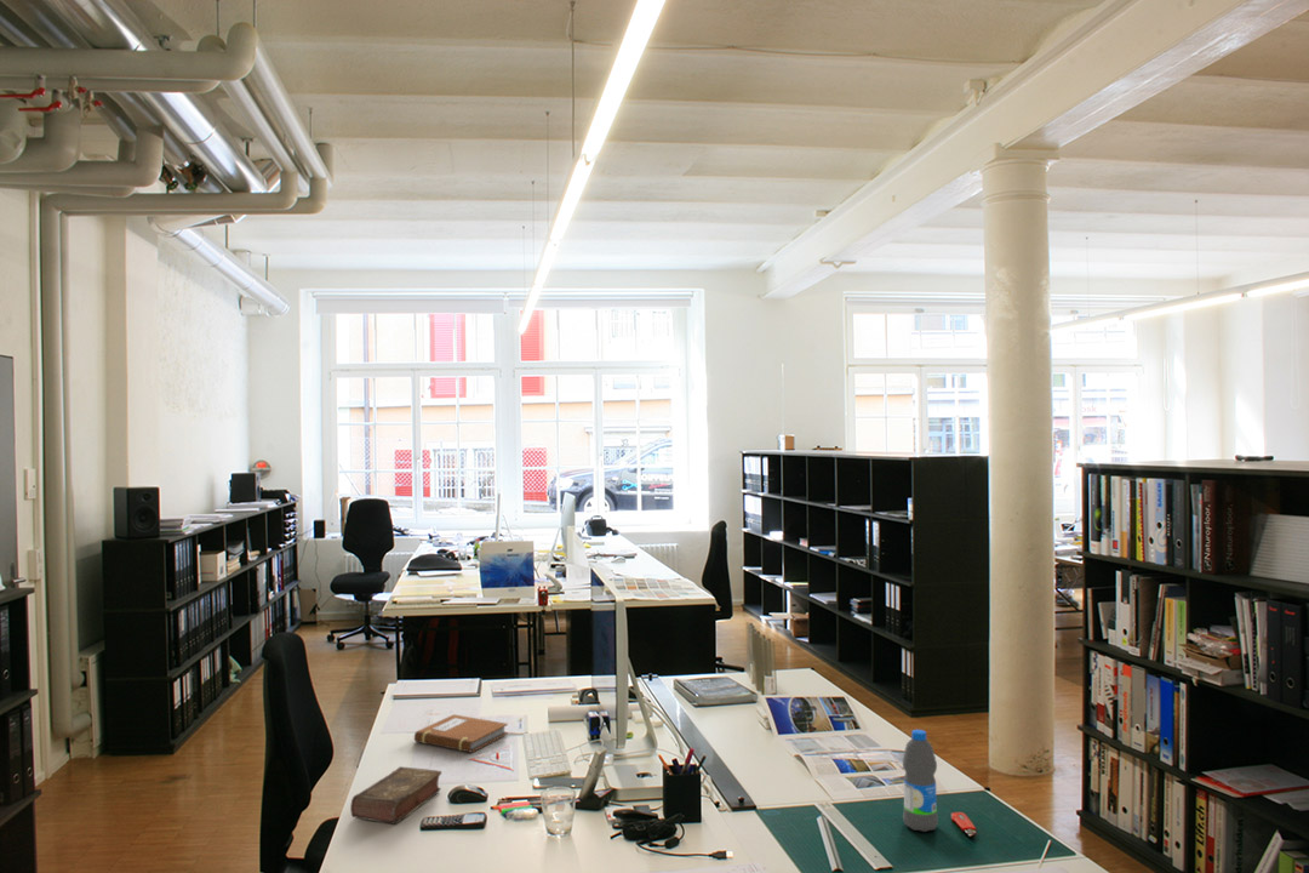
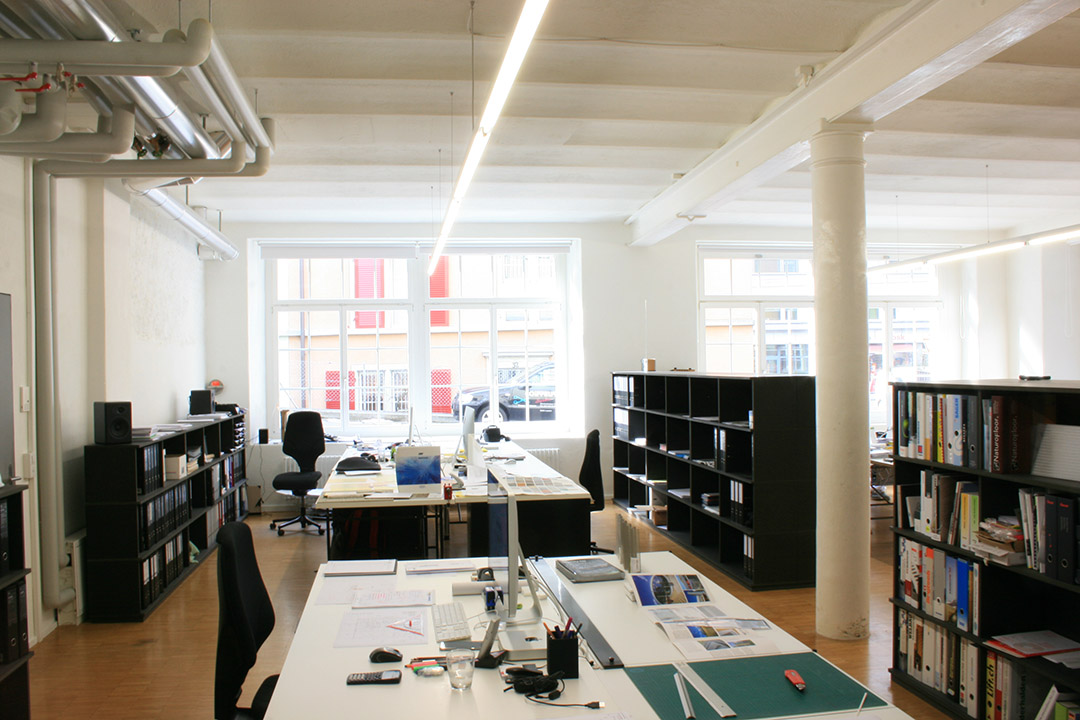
- book [349,765,442,824]
- water bottle [902,729,939,833]
- notebook [413,713,509,753]
